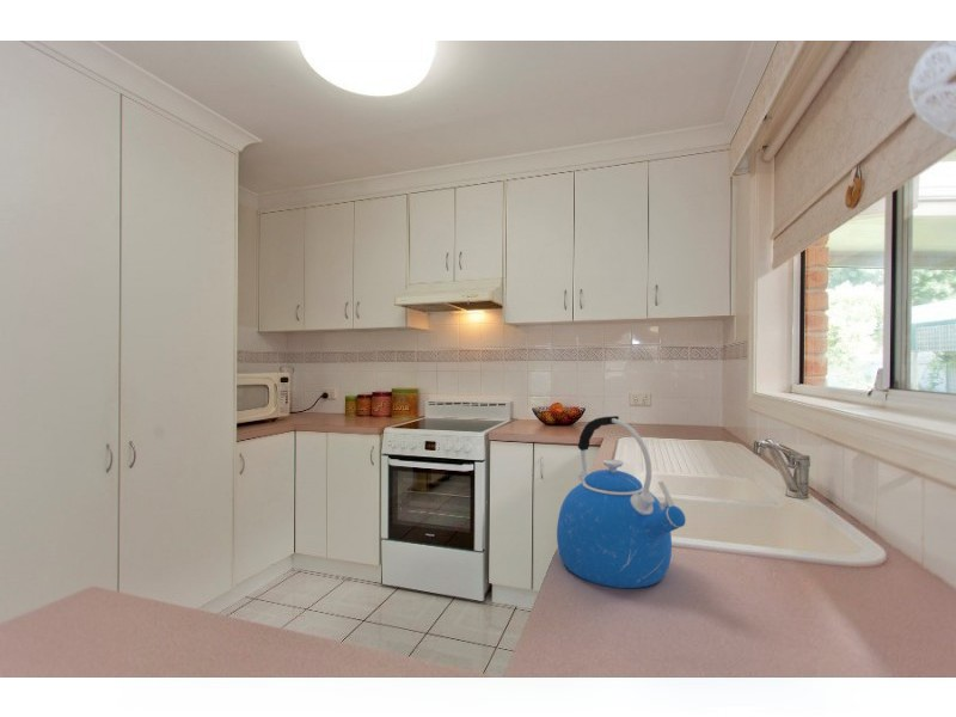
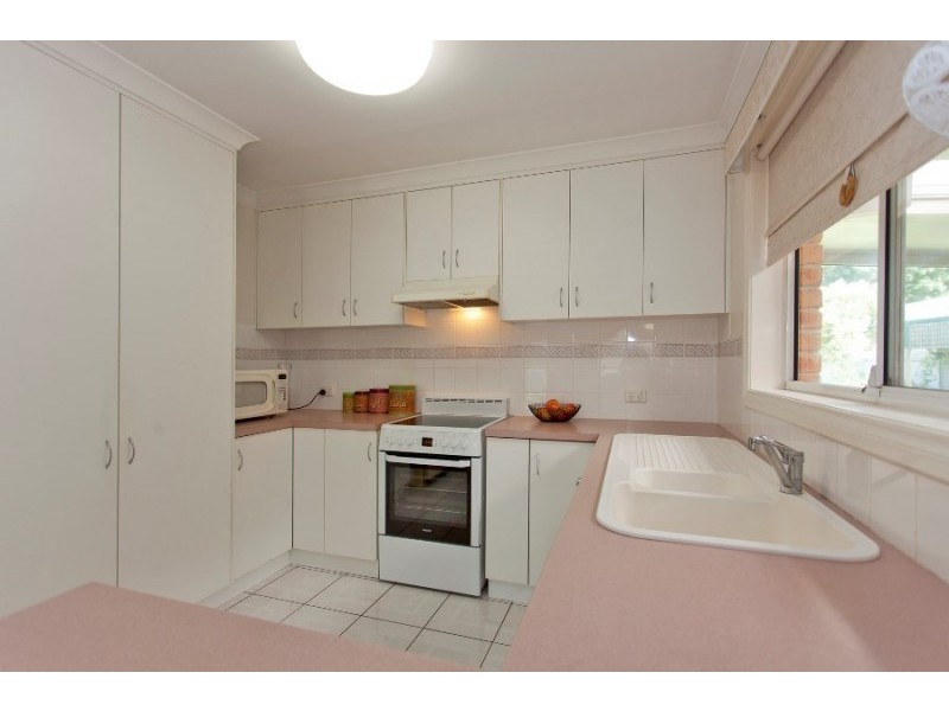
- kettle [556,415,687,589]
